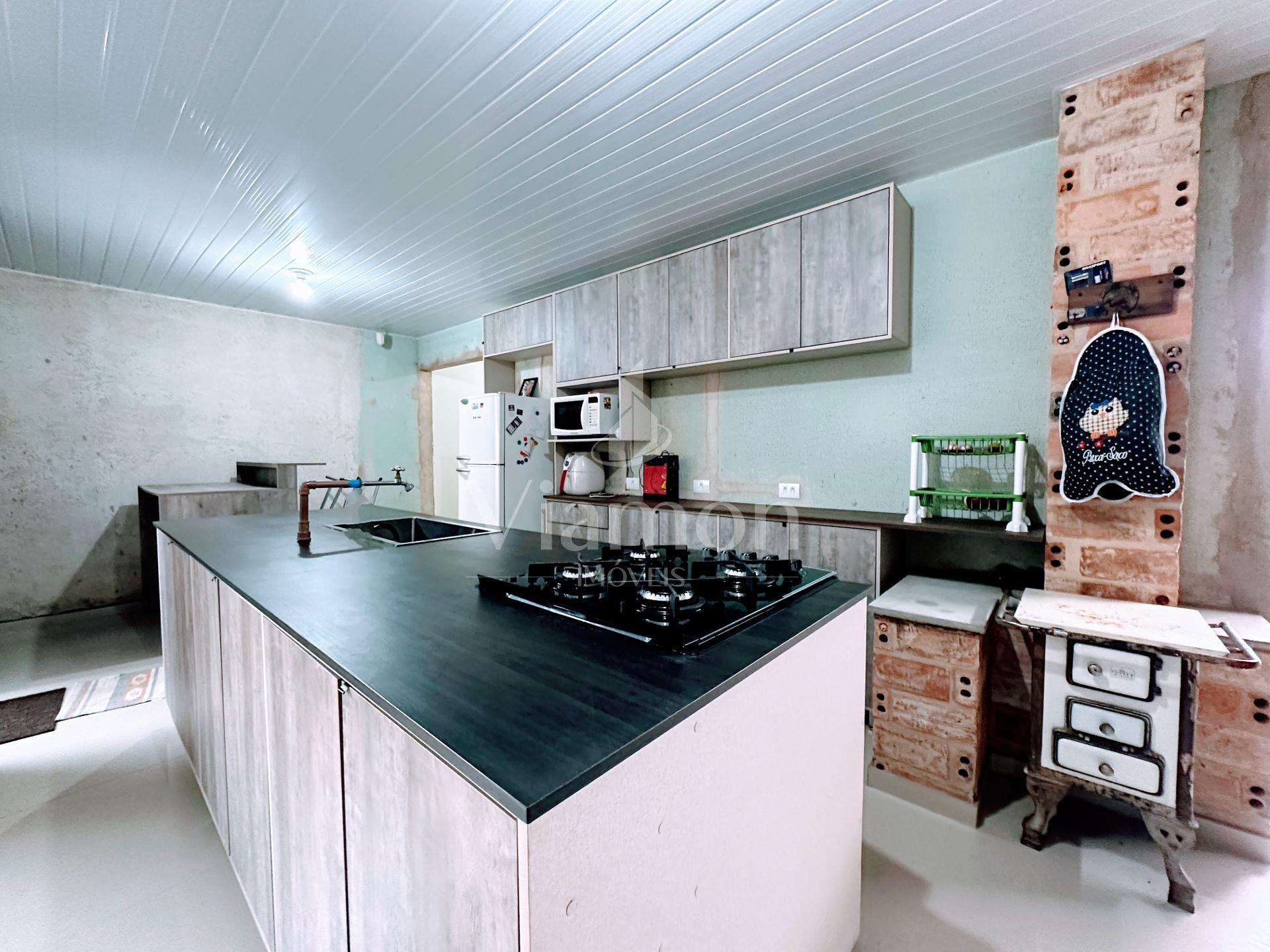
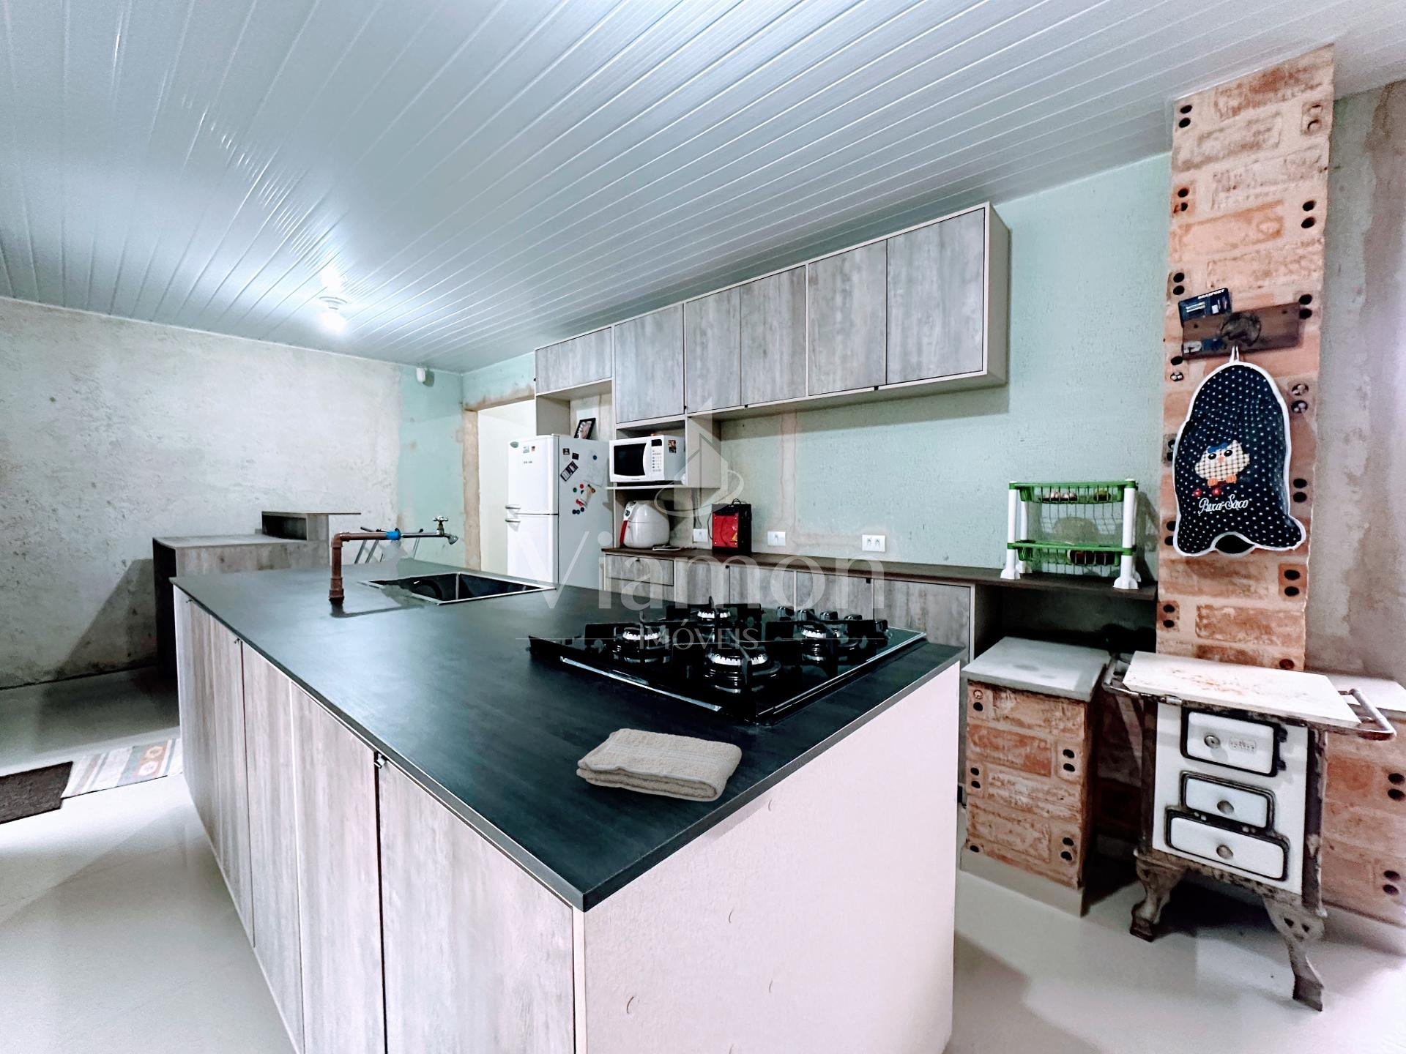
+ washcloth [576,727,743,803]
